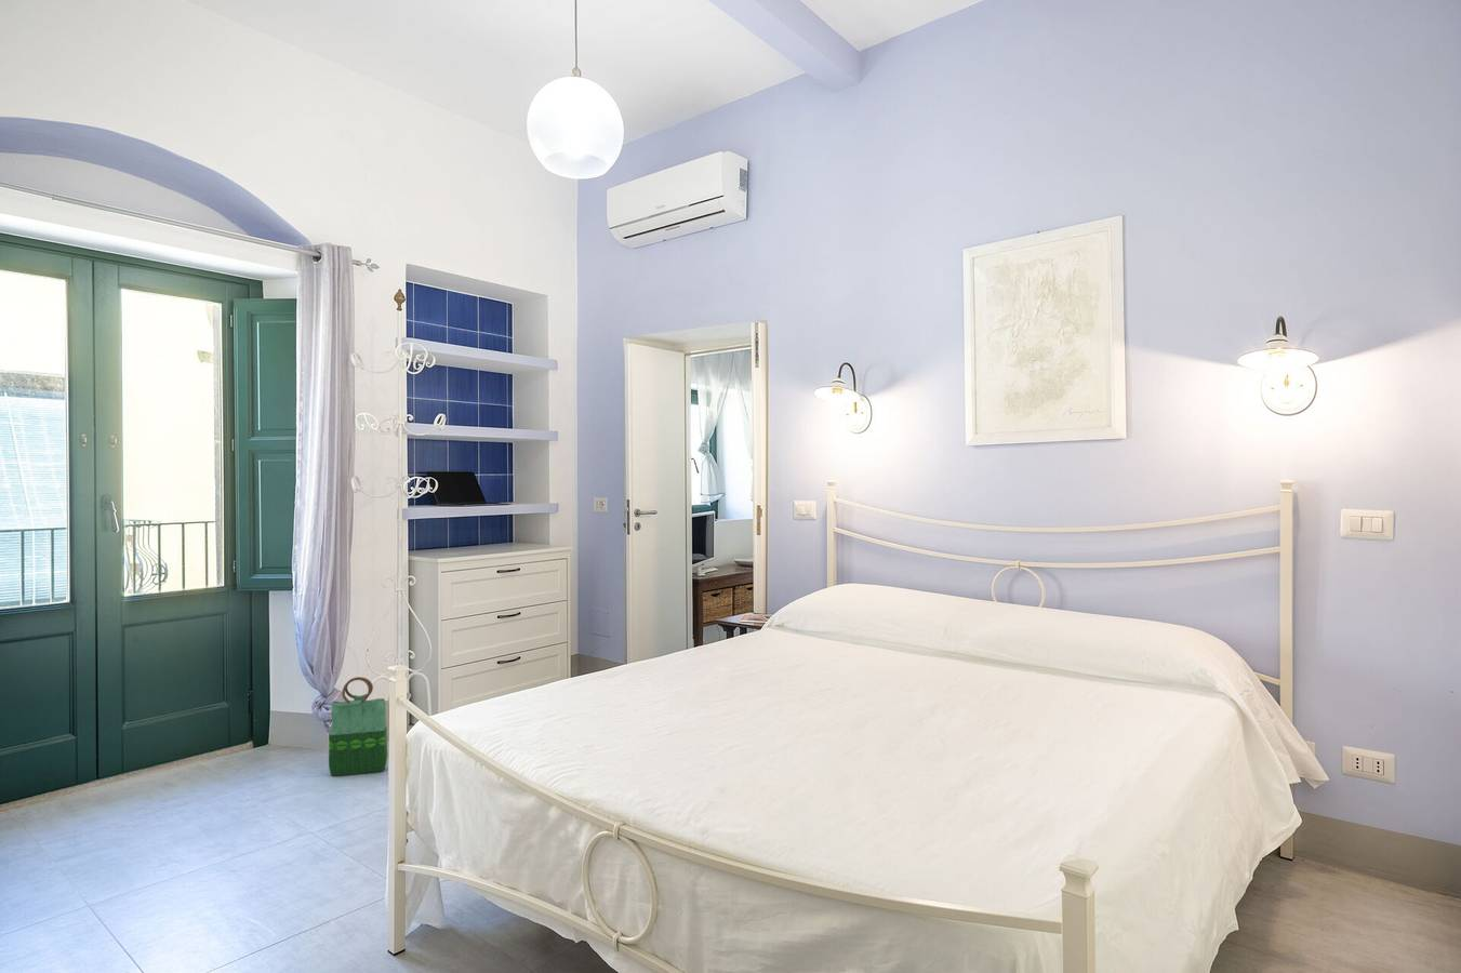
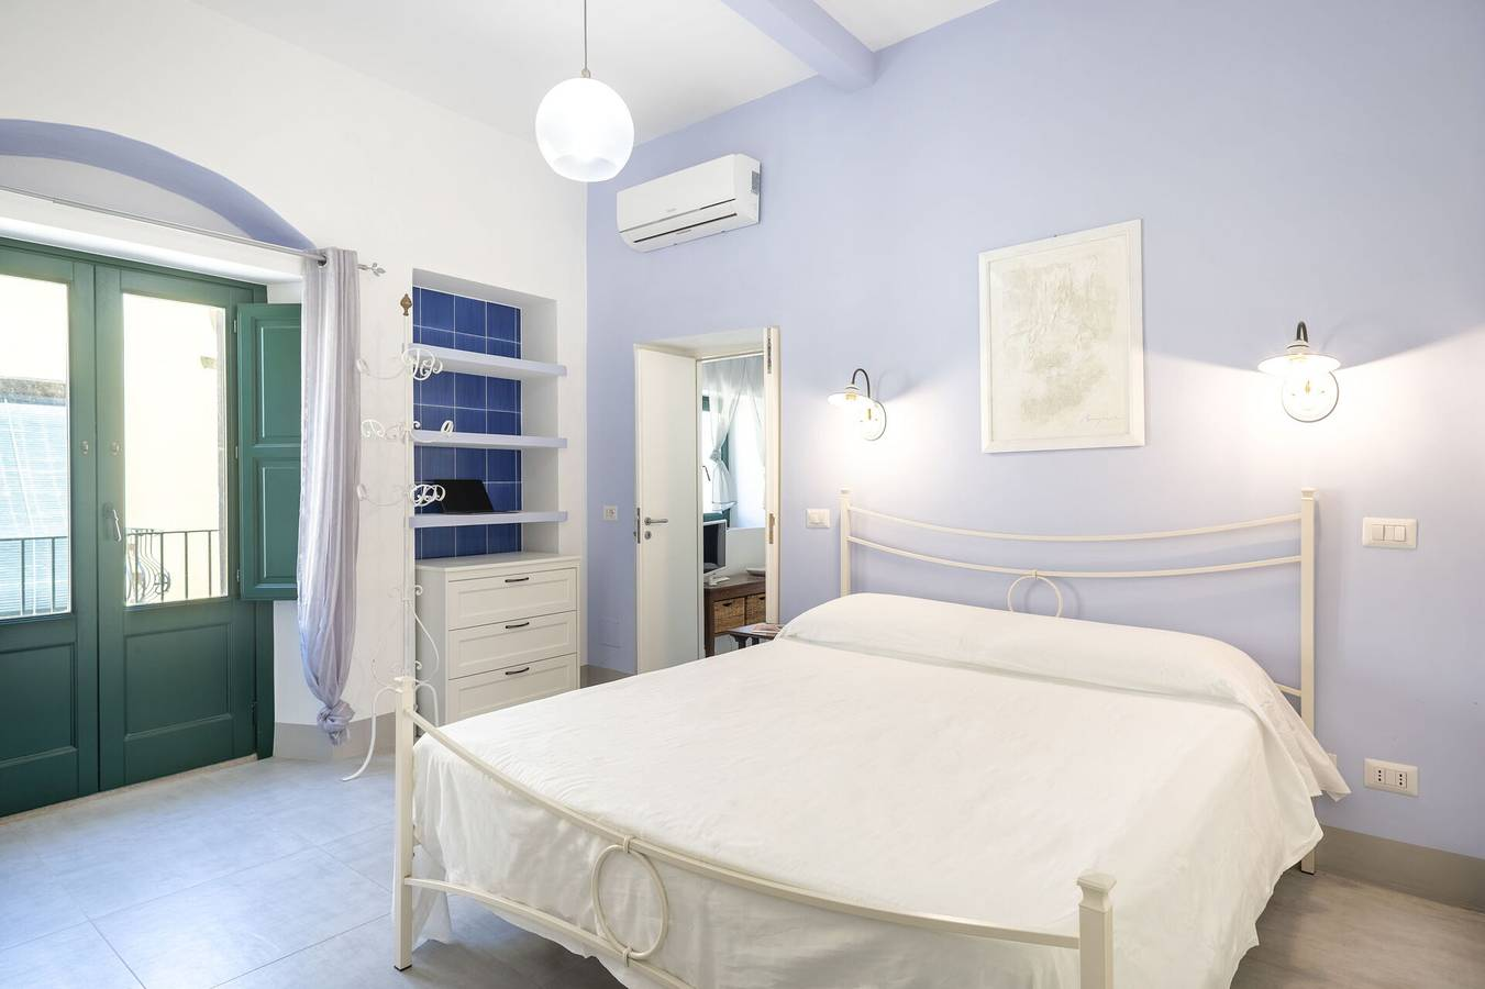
- tote bag [328,675,388,778]
